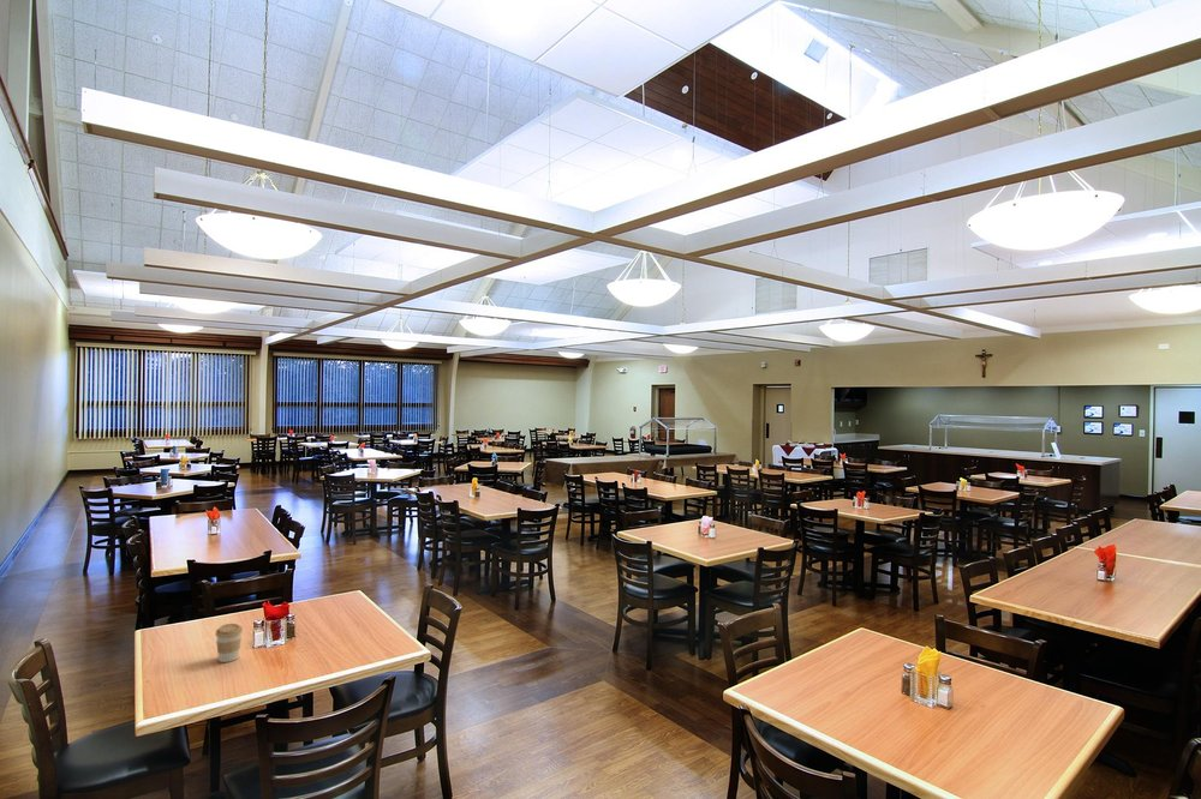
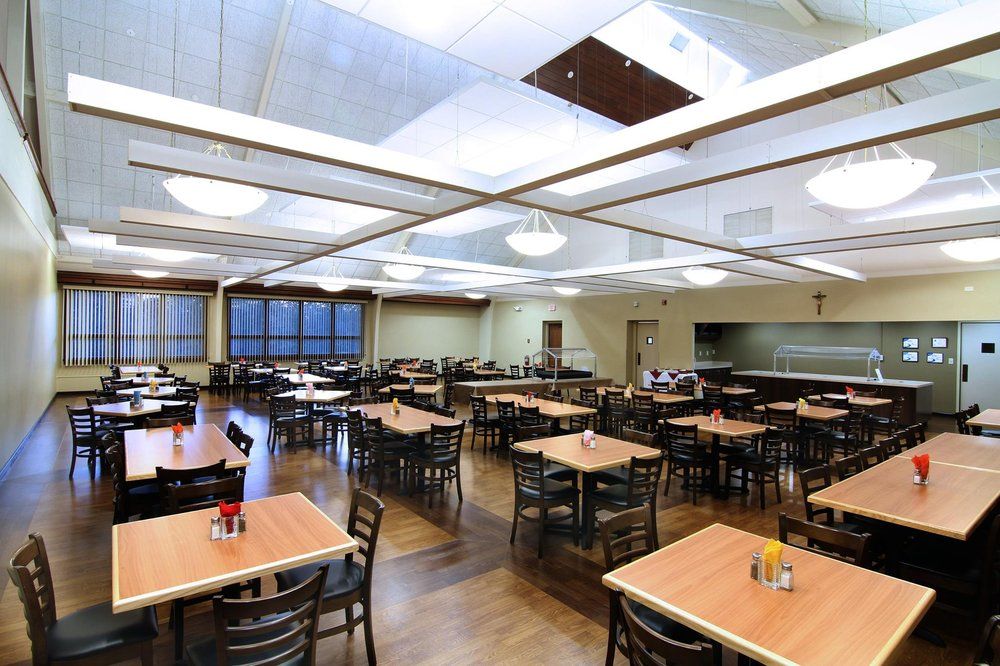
- coffee cup [214,623,244,663]
